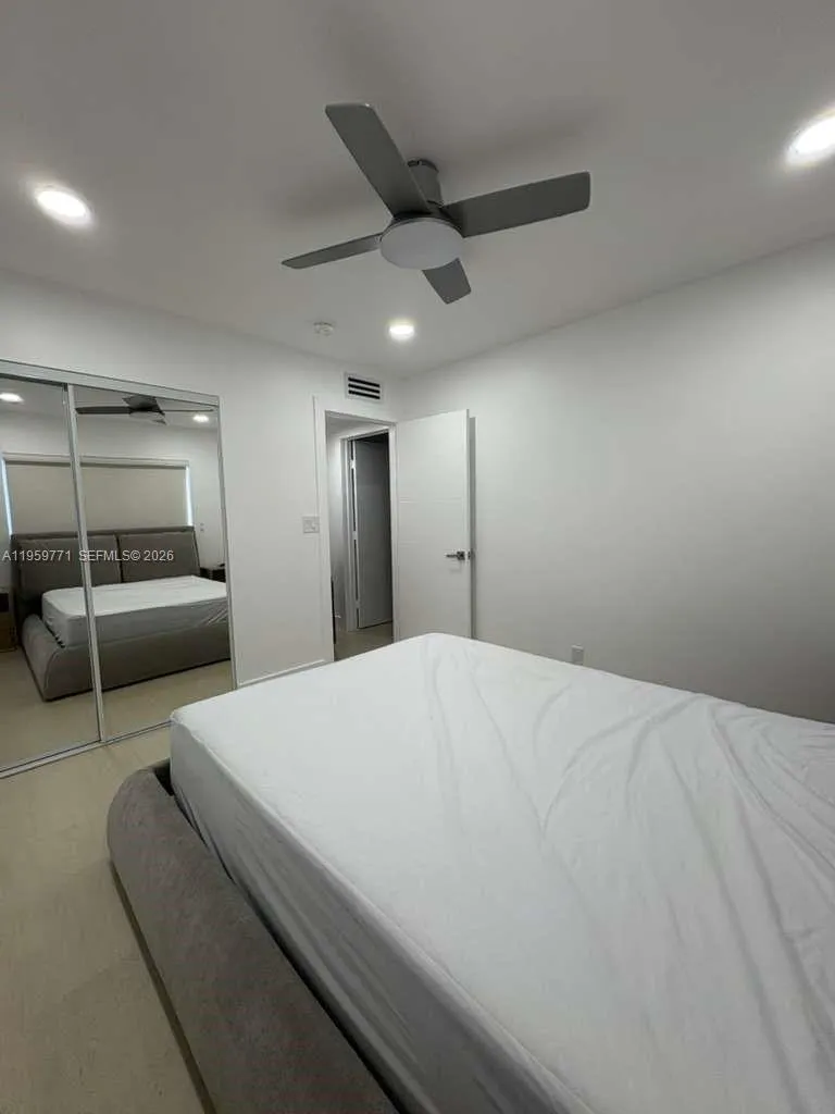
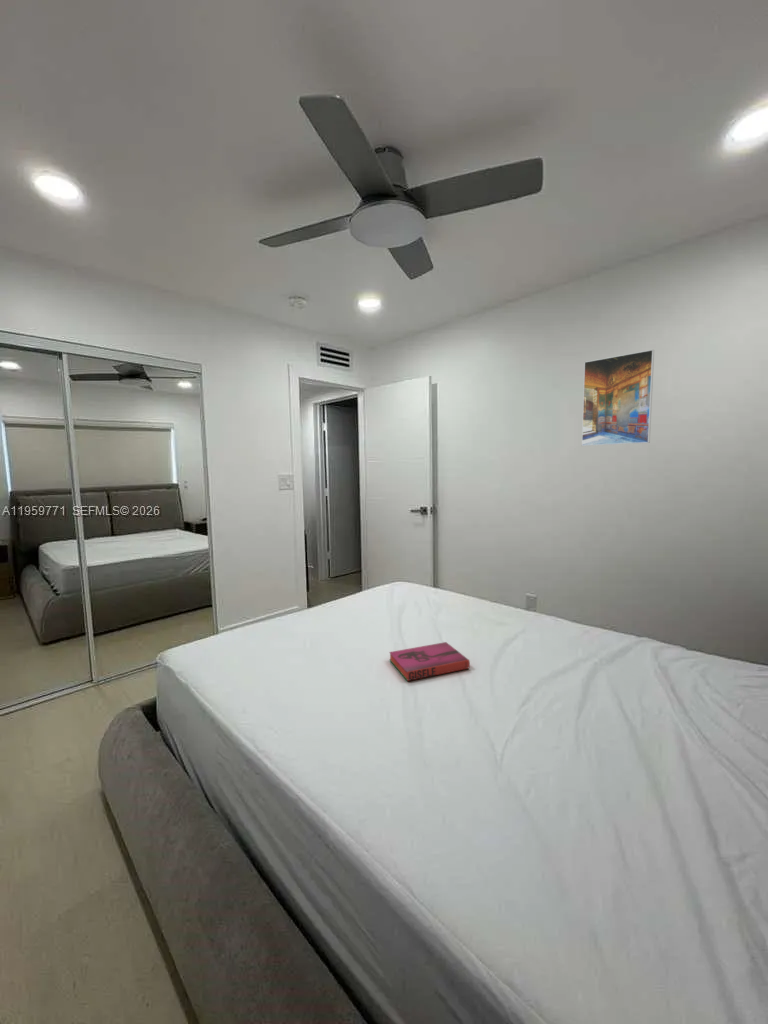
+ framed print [581,349,655,447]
+ hardback book [388,641,471,682]
